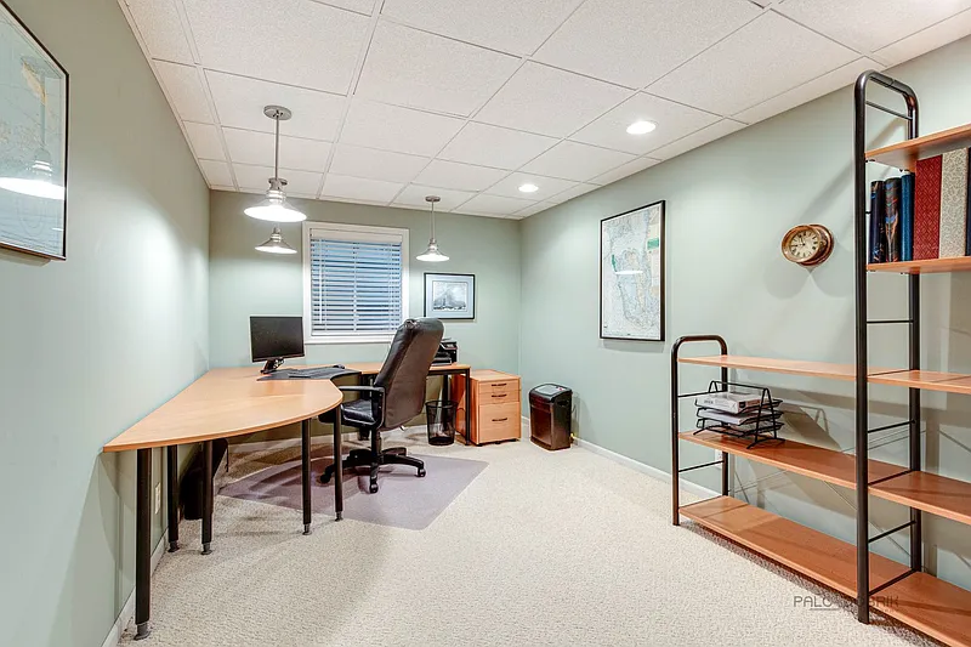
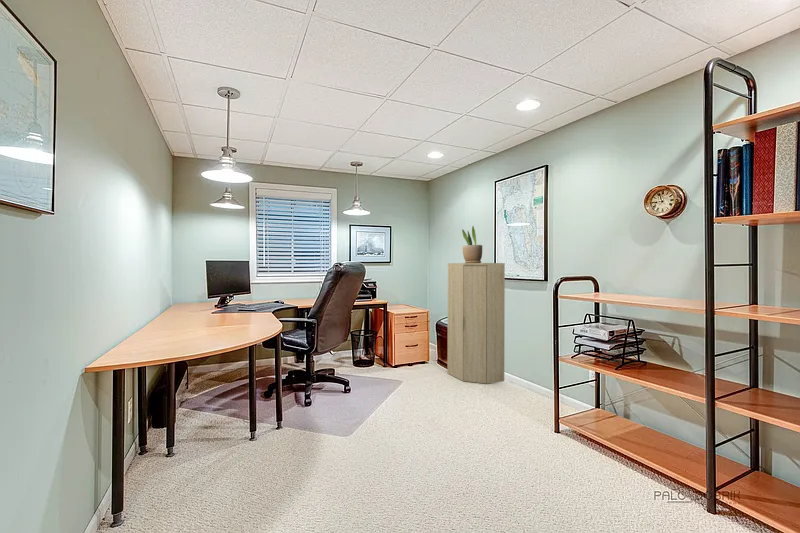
+ cabinet [446,262,506,385]
+ potted plant [461,225,483,263]
